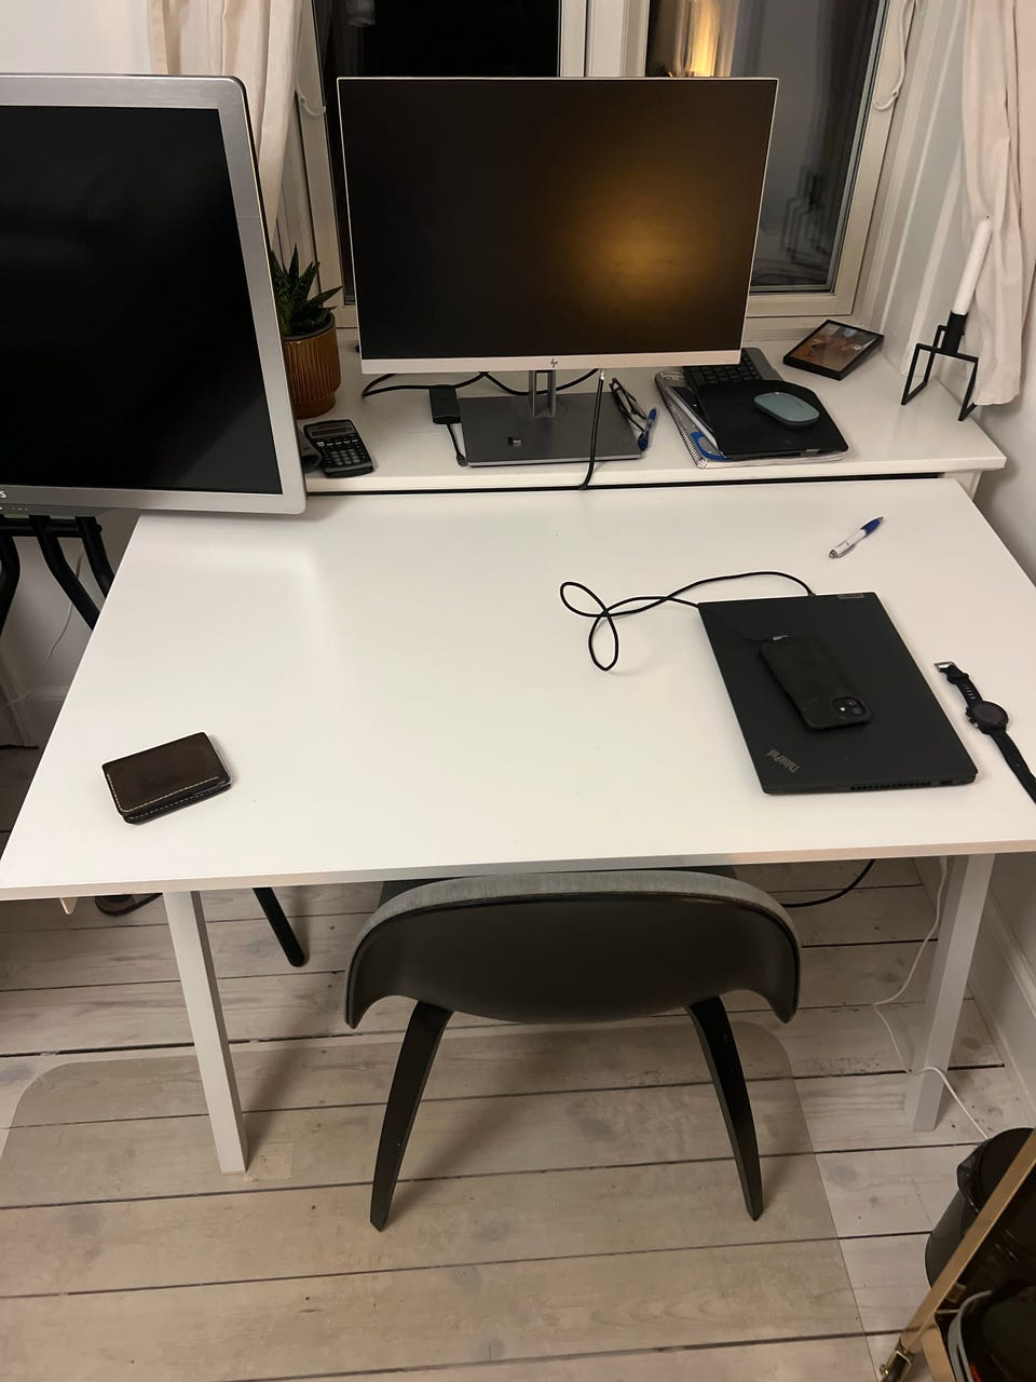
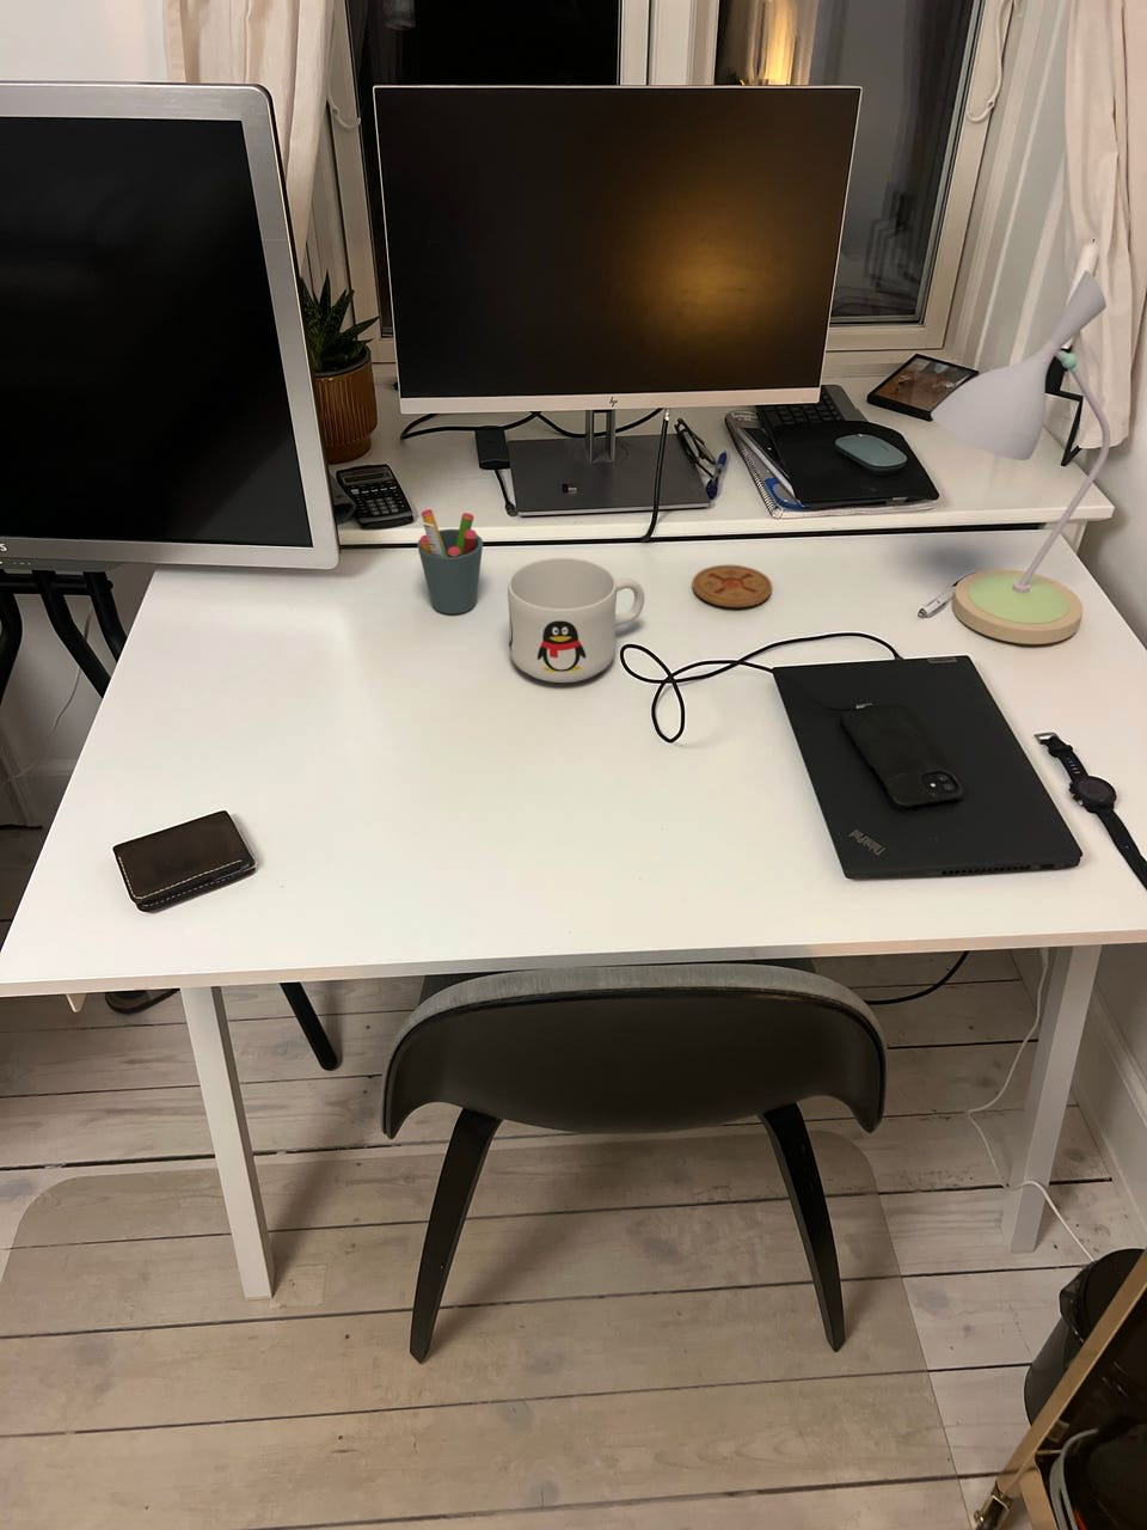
+ coaster [692,564,774,608]
+ desk lamp [930,269,1111,646]
+ pen holder [416,508,484,616]
+ mug [506,555,645,684]
